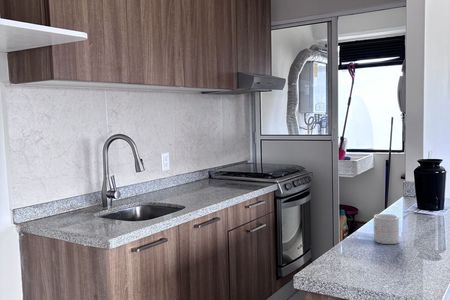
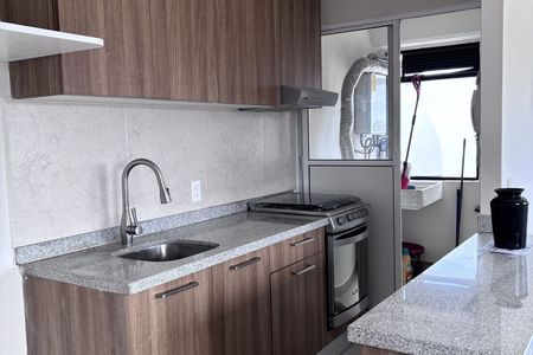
- mug [373,213,400,245]
